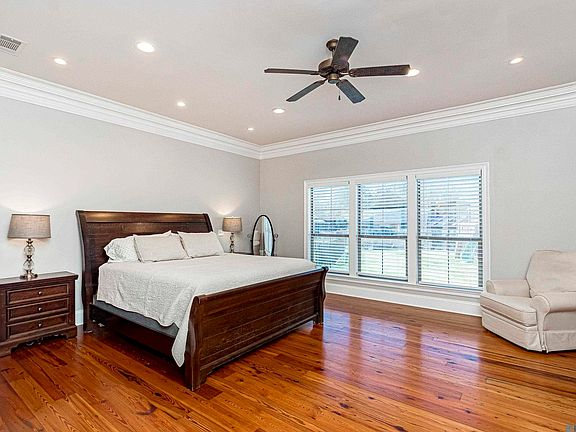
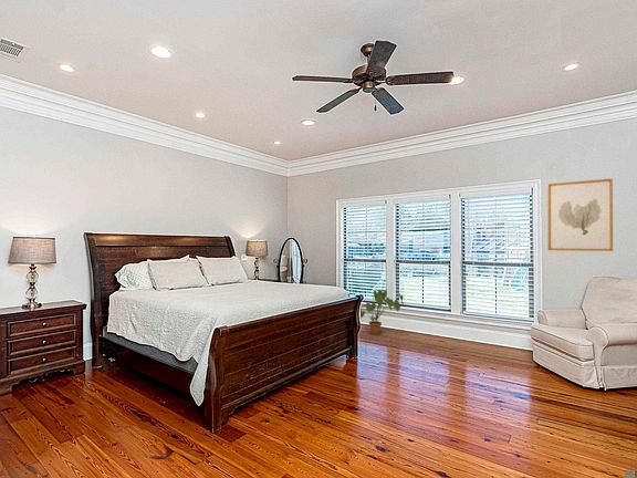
+ wall art [546,177,614,252]
+ house plant [359,289,405,335]
